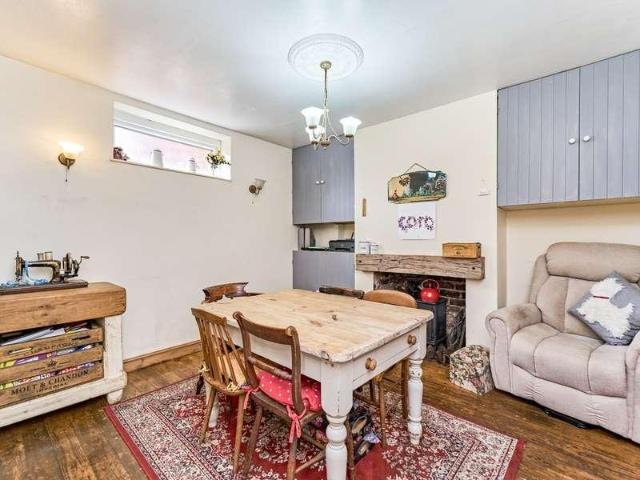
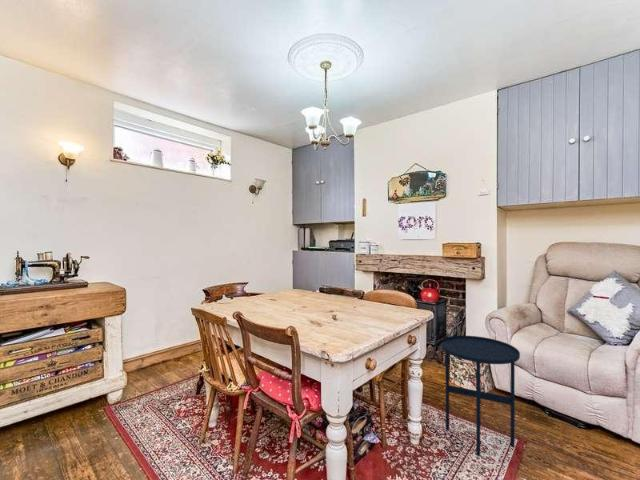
+ side table [440,335,521,457]
